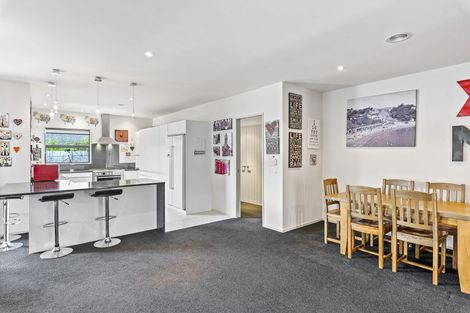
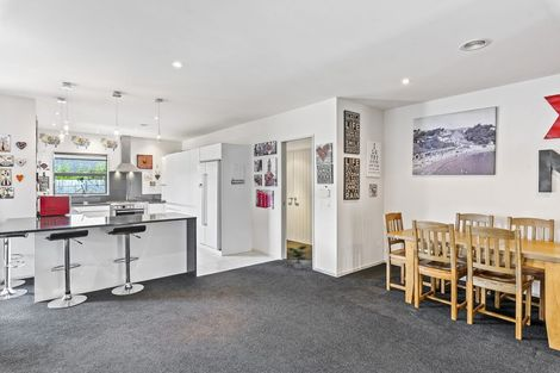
+ potted plant [287,244,309,271]
